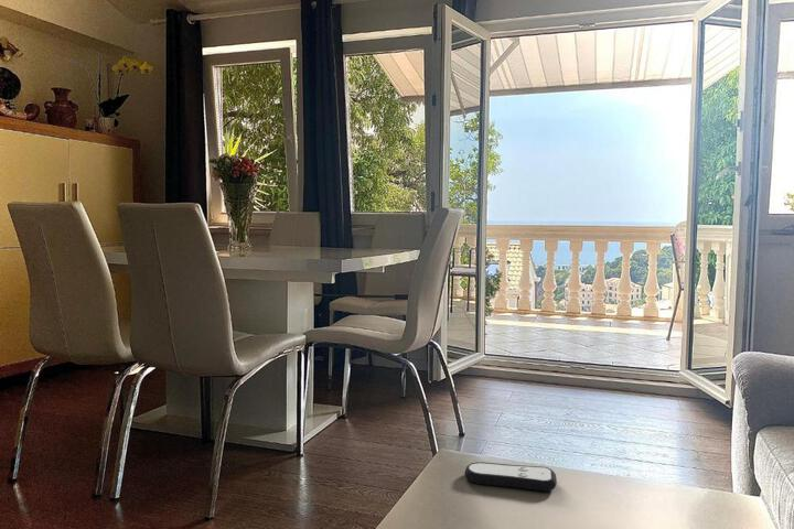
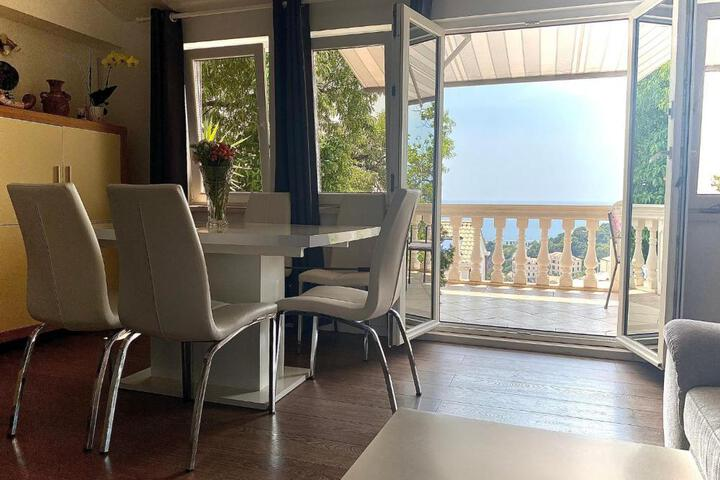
- remote control [463,461,558,493]
